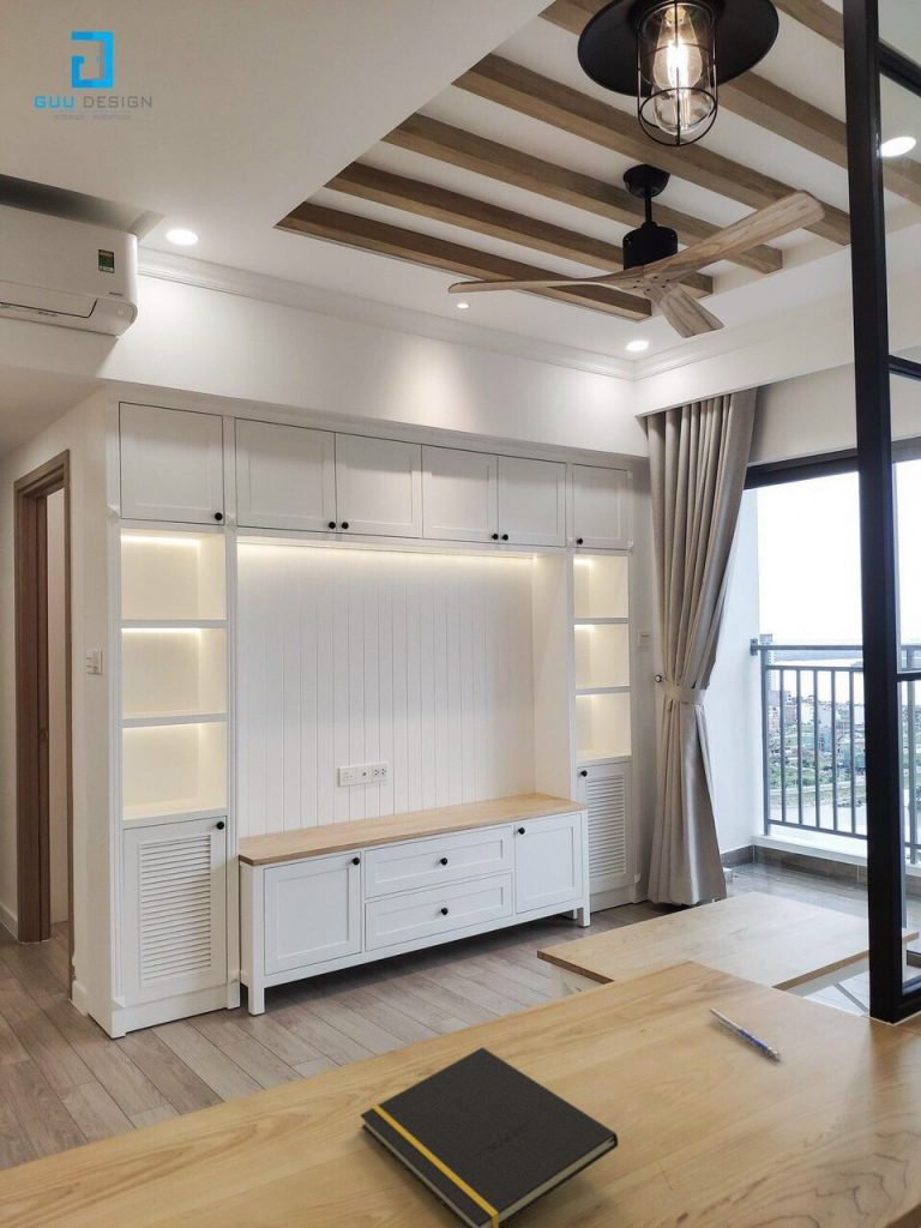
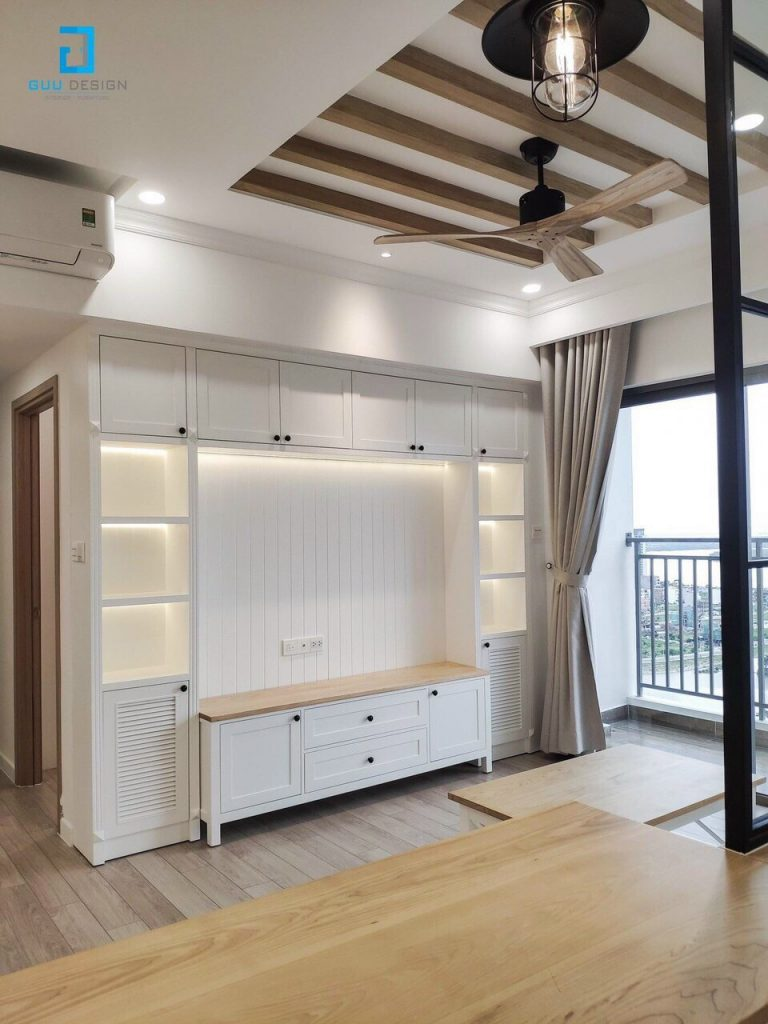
- notepad [360,1046,620,1228]
- pen [706,1007,783,1059]
